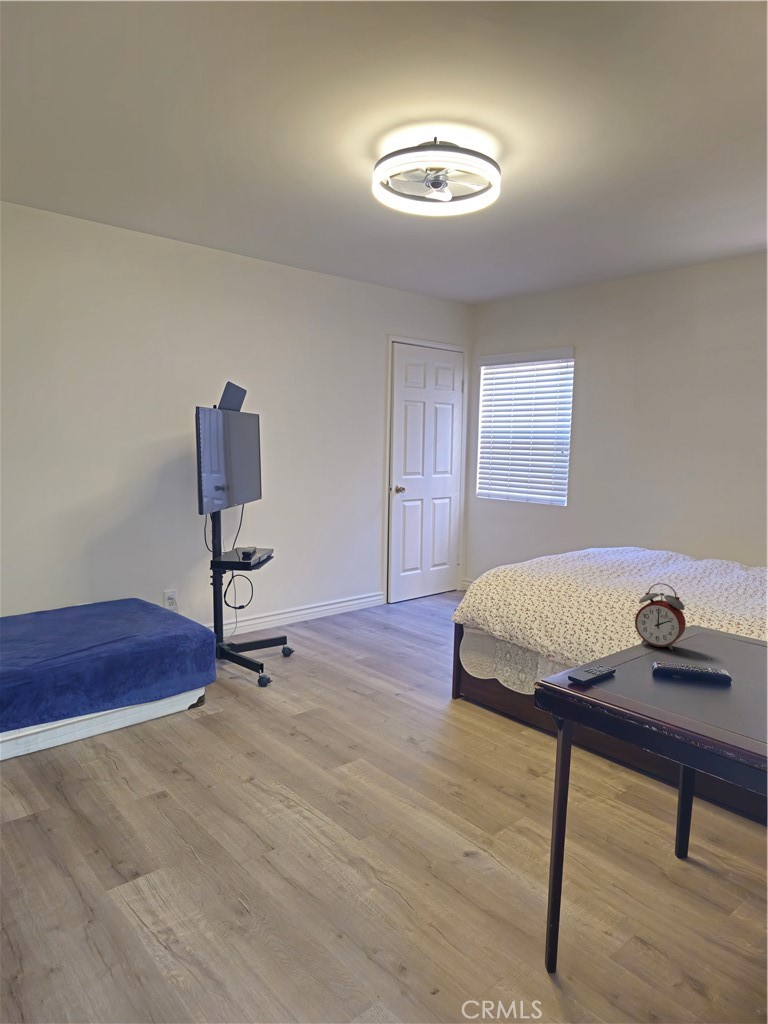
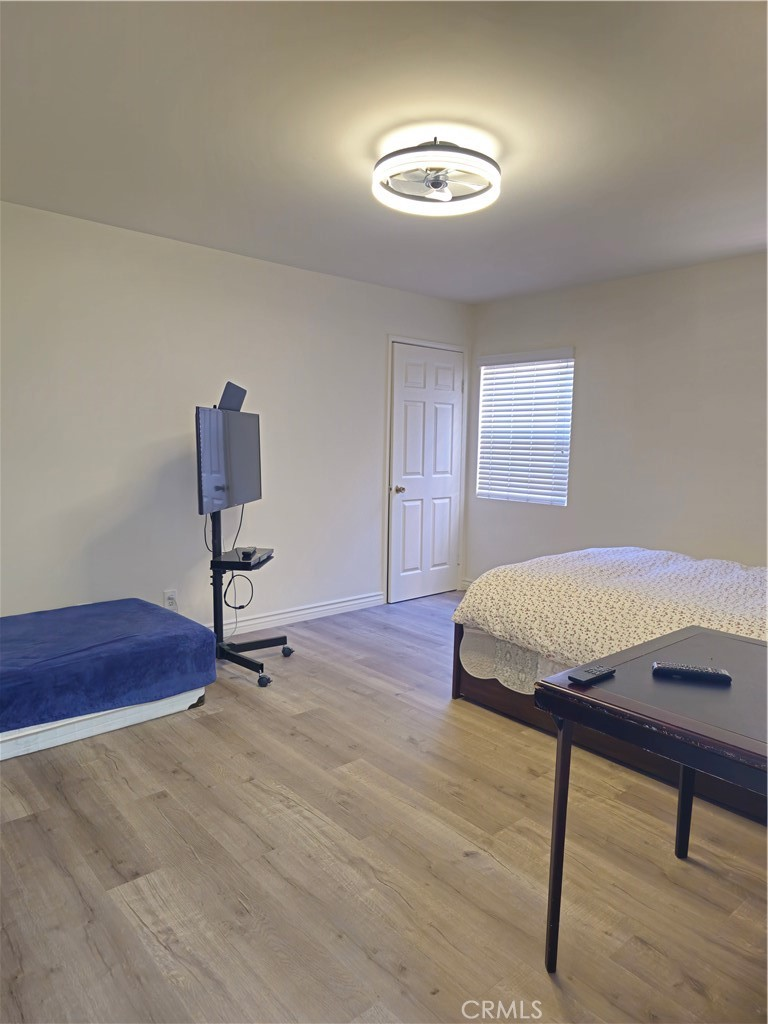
- alarm clock [634,582,687,651]
